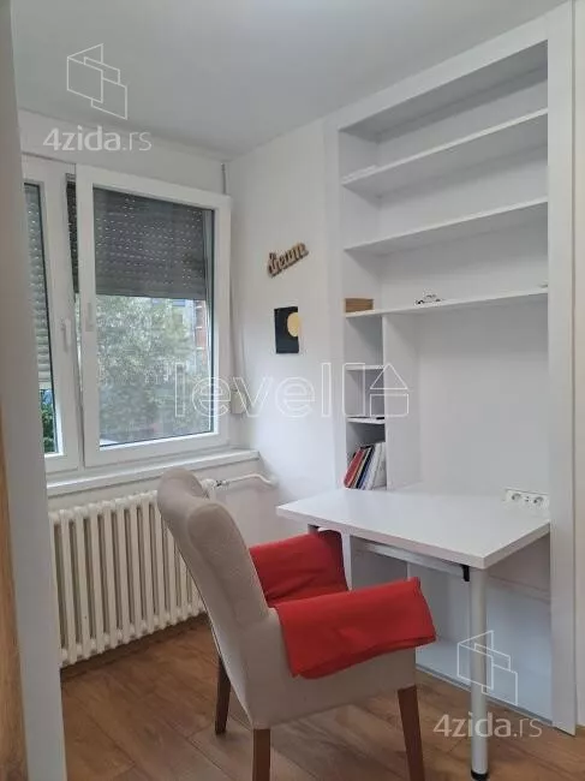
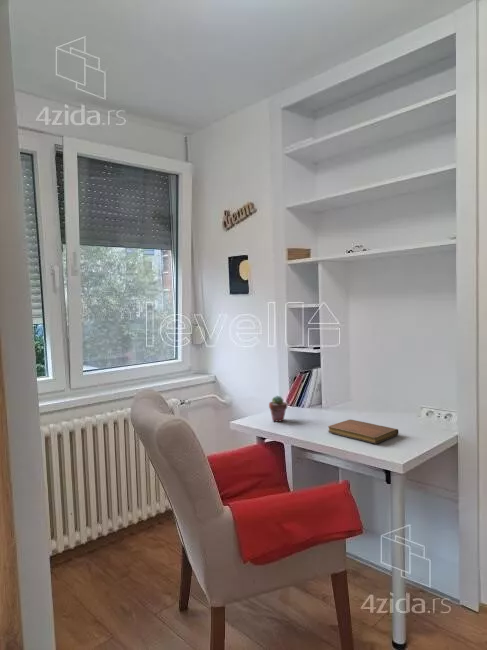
+ notebook [327,419,400,445]
+ potted succulent [268,395,289,423]
